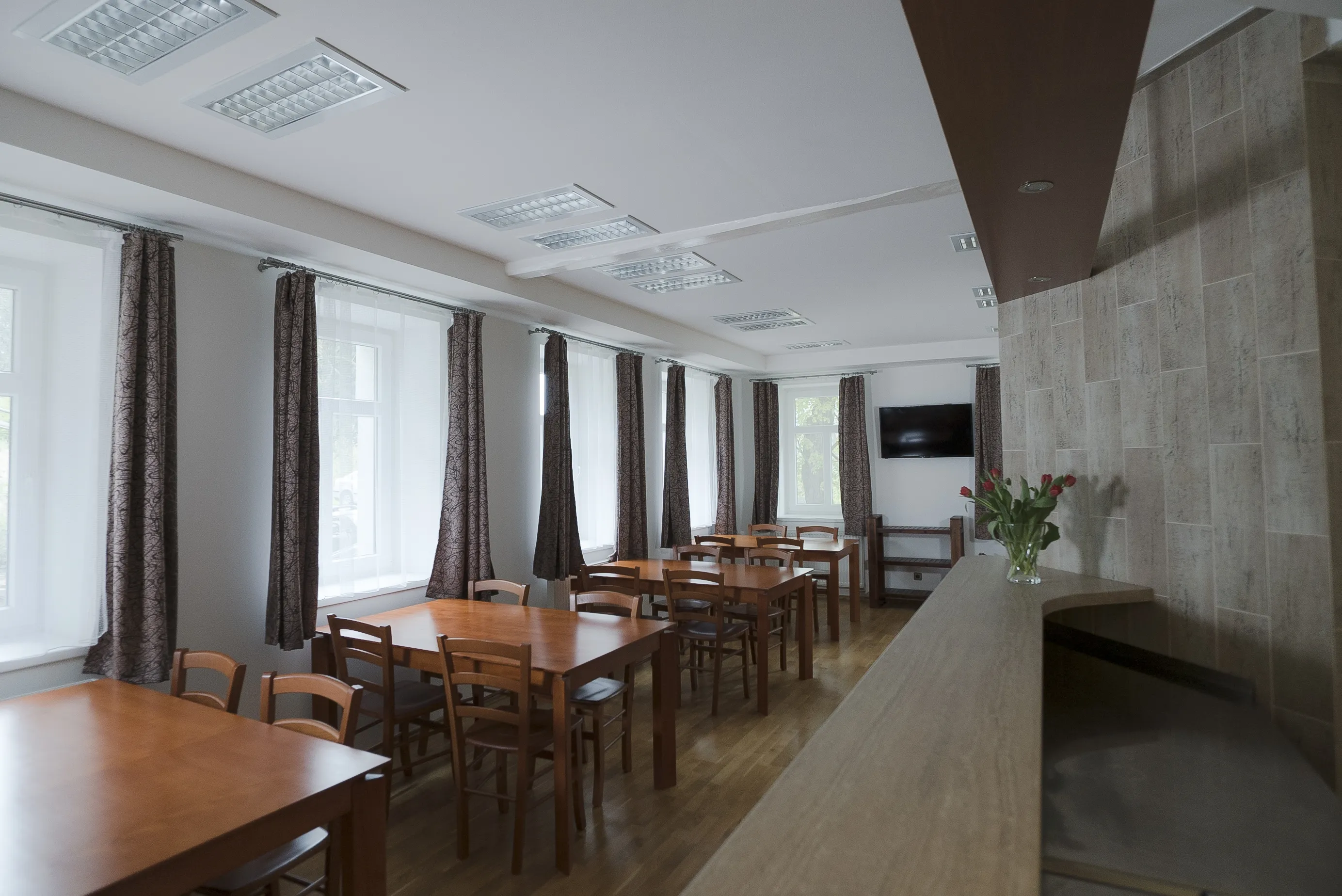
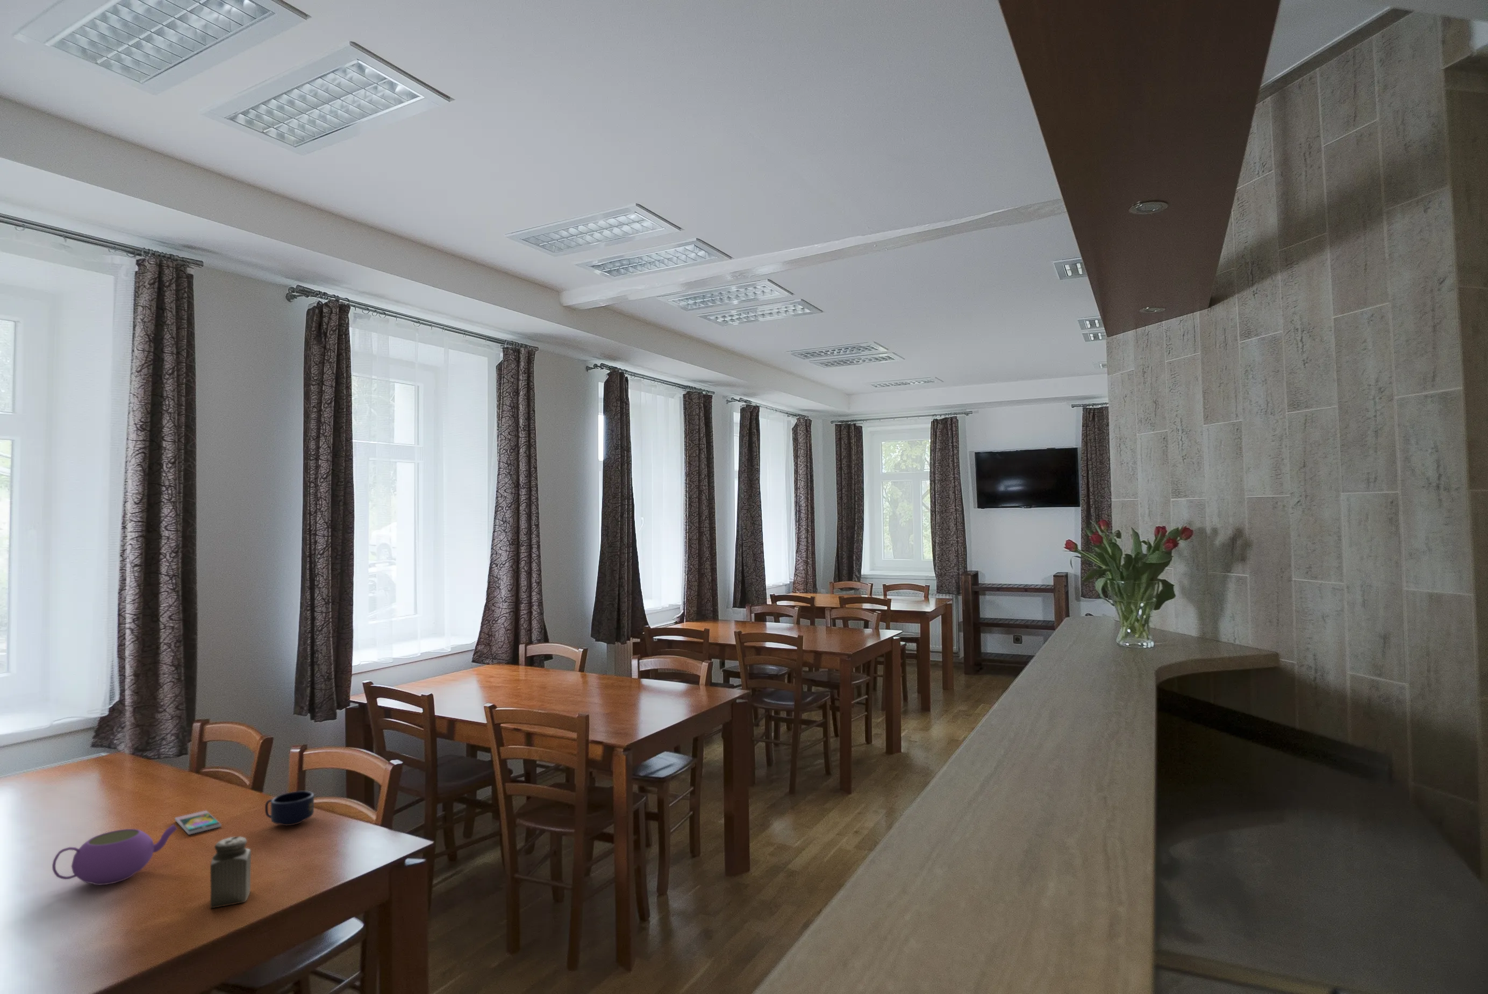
+ salt shaker [210,835,252,909]
+ mug [265,791,315,826]
+ teapot [52,823,179,886]
+ smartphone [174,810,222,835]
